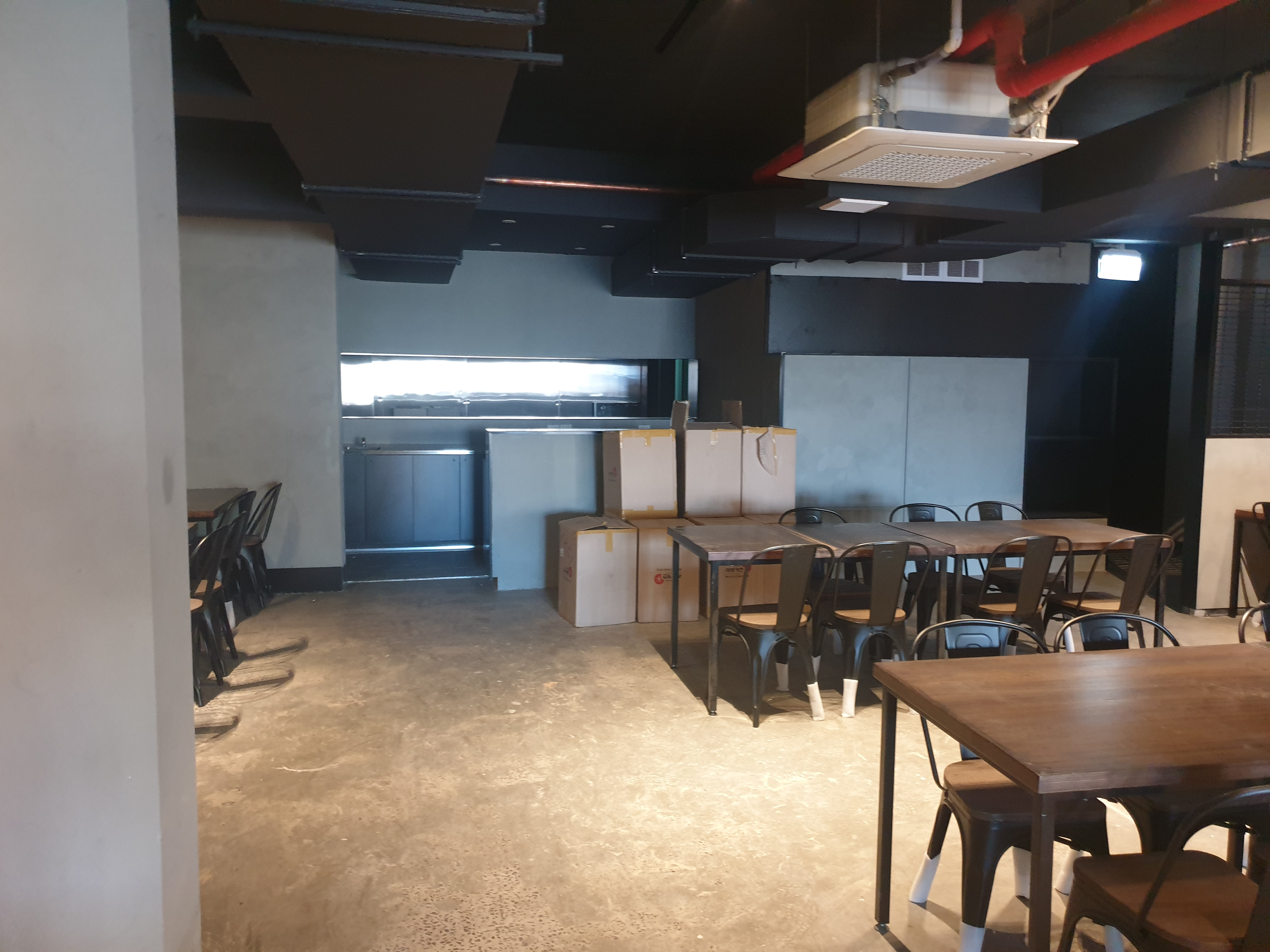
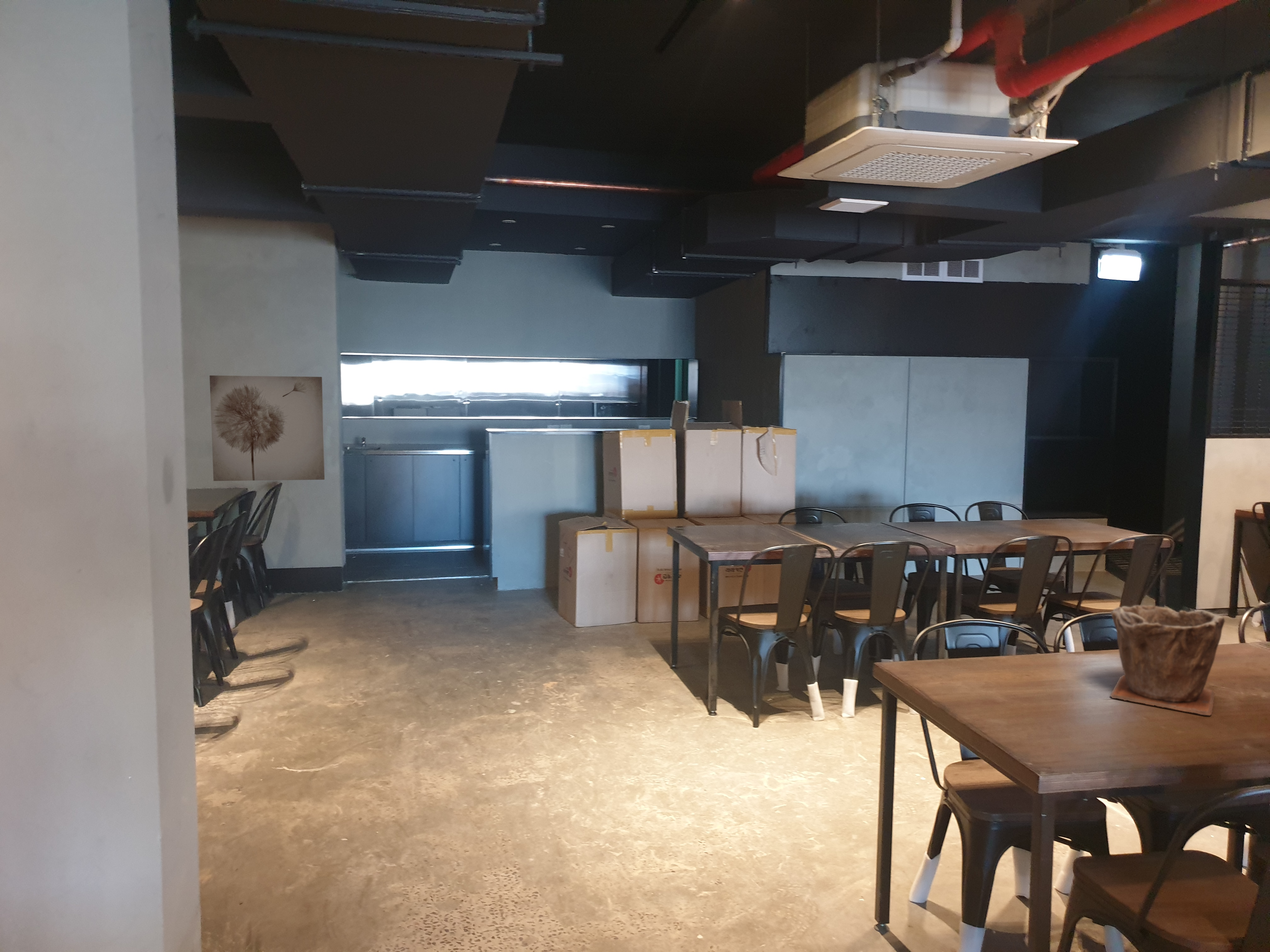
+ wall art [209,375,325,481]
+ plant pot [1110,605,1225,716]
